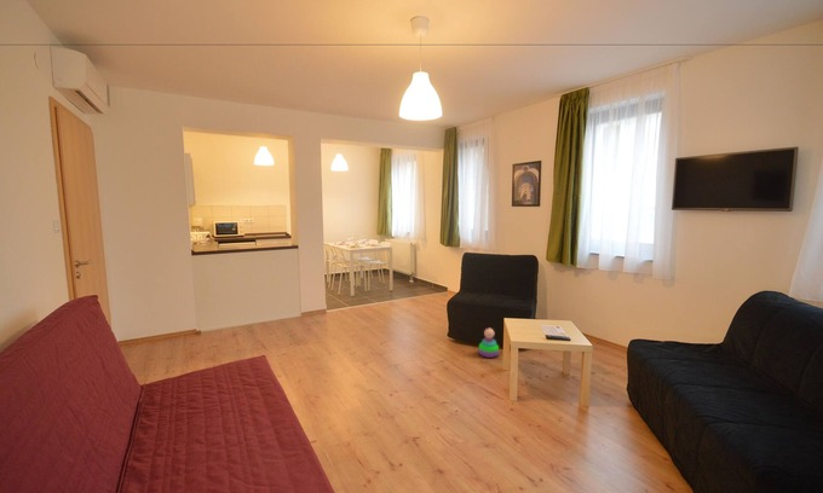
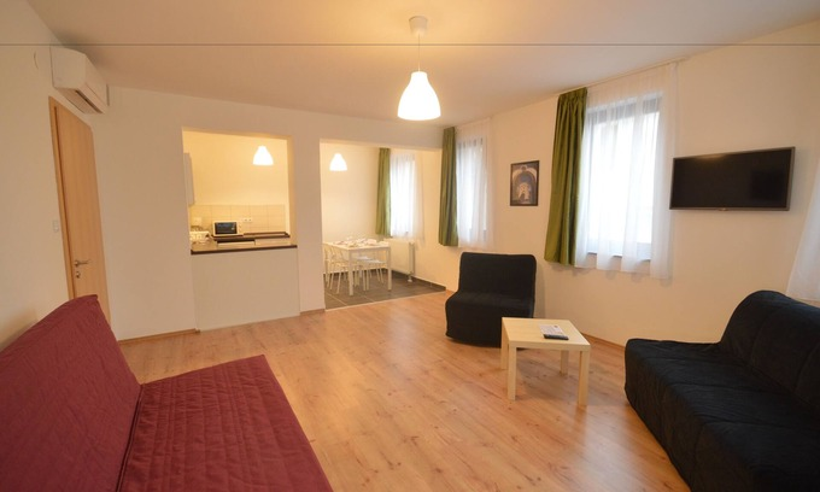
- stacking toy [477,327,500,359]
